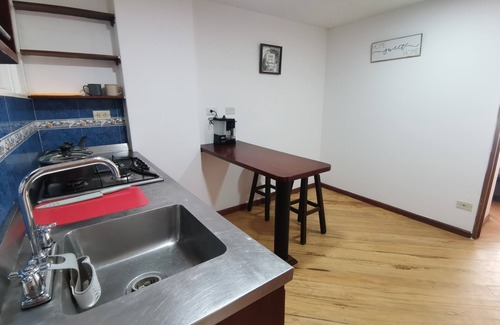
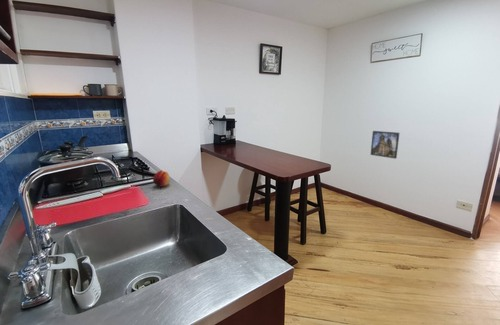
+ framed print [370,130,400,160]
+ fruit [152,170,171,188]
